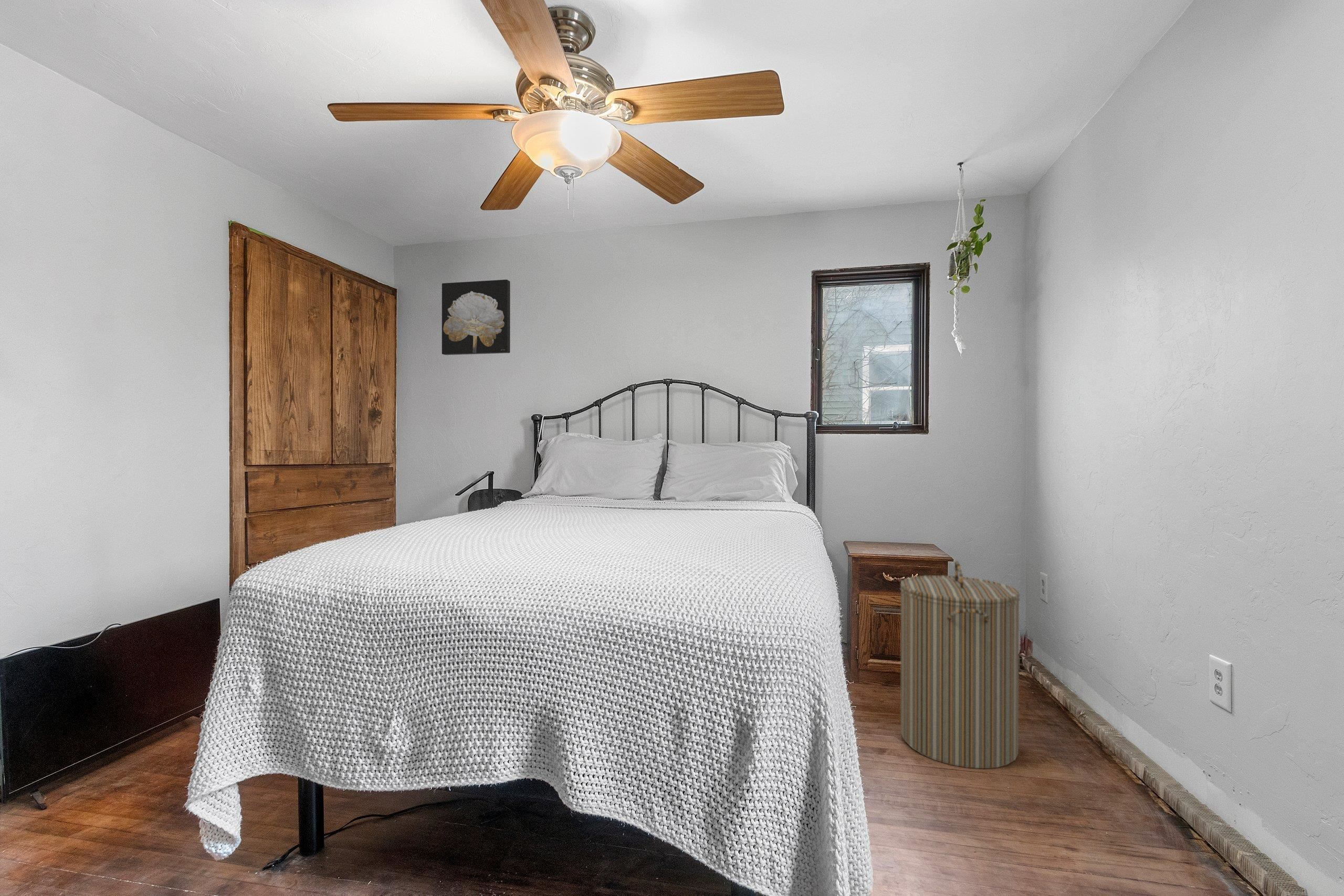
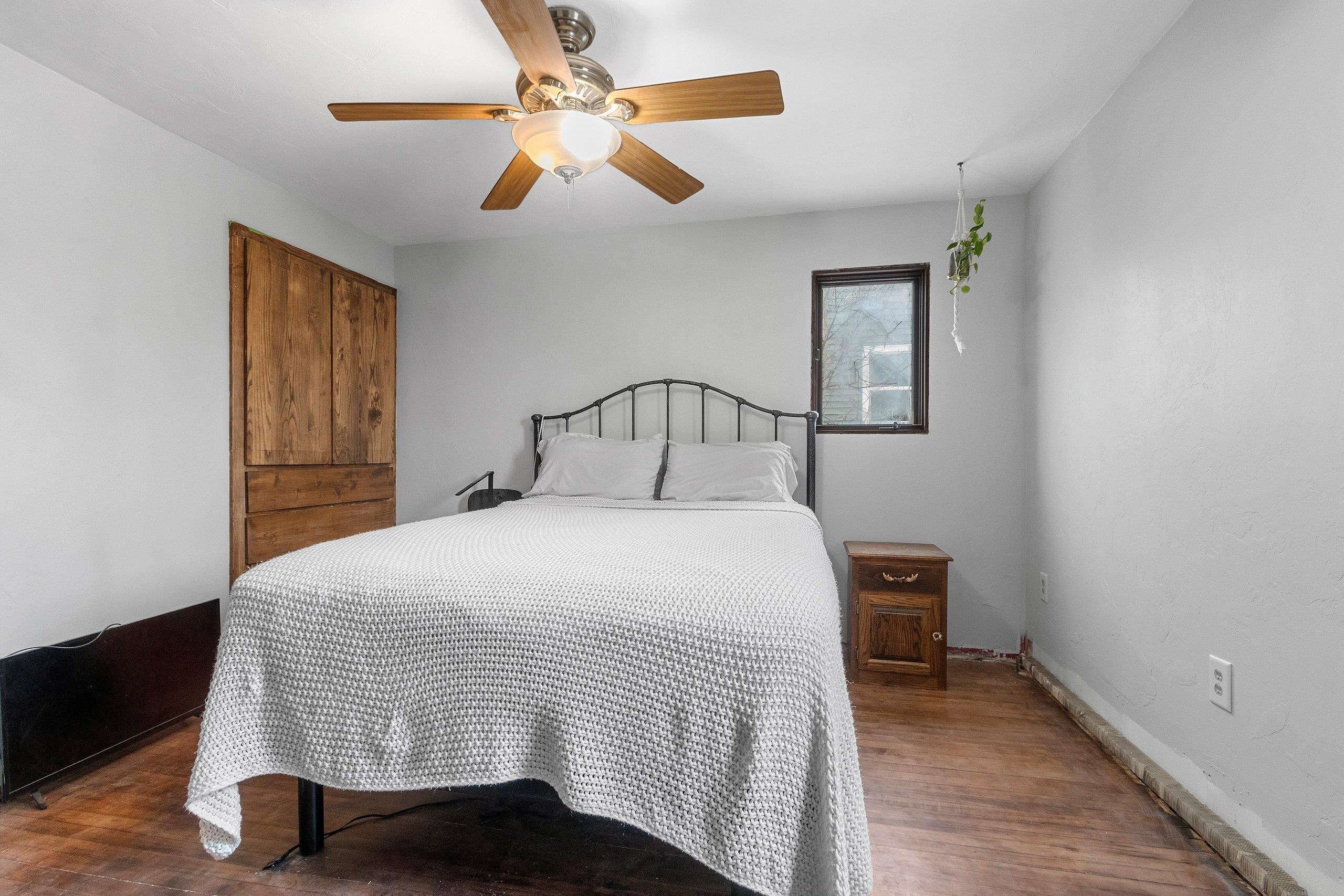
- laundry hamper [899,560,1021,769]
- wall art [442,279,511,355]
